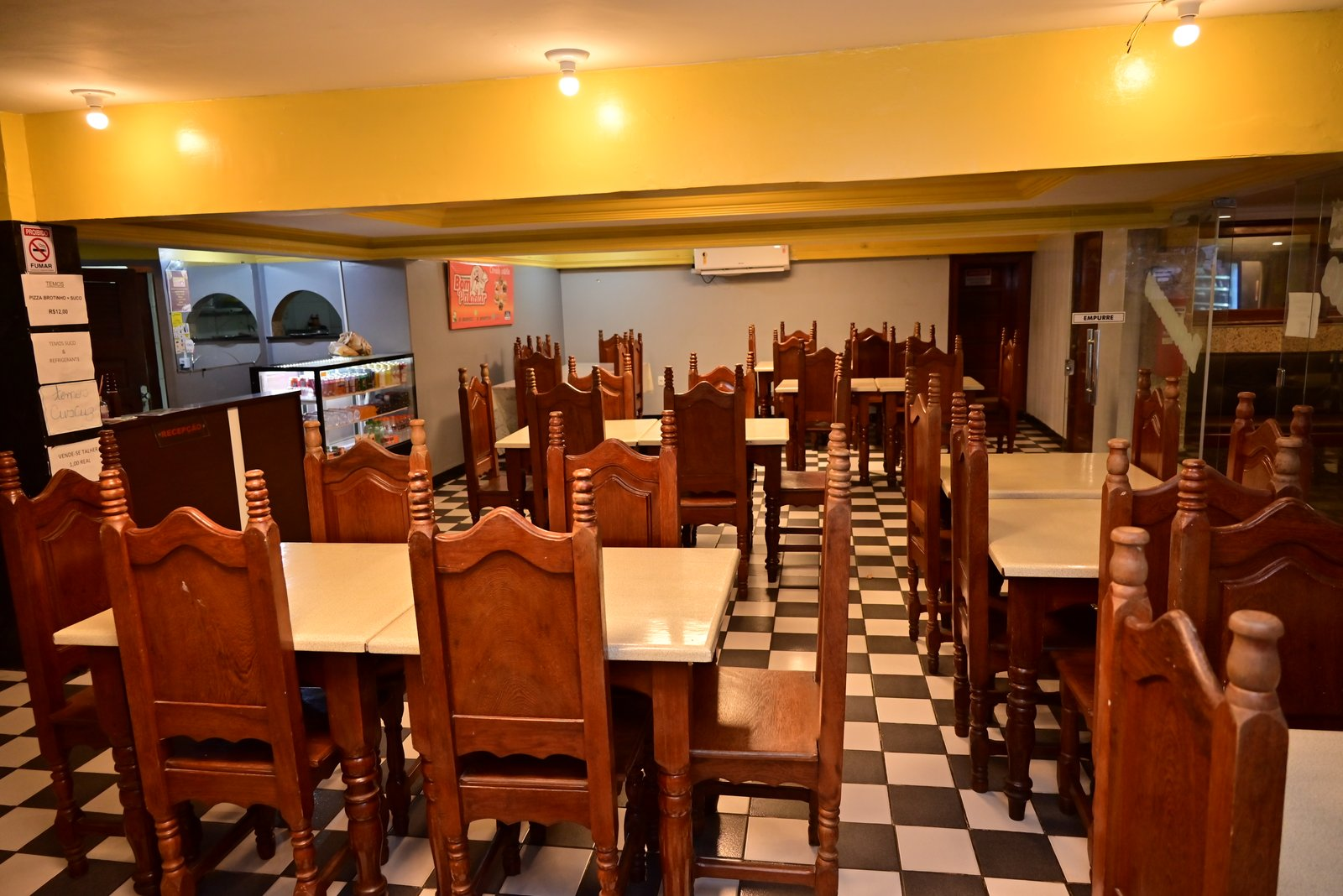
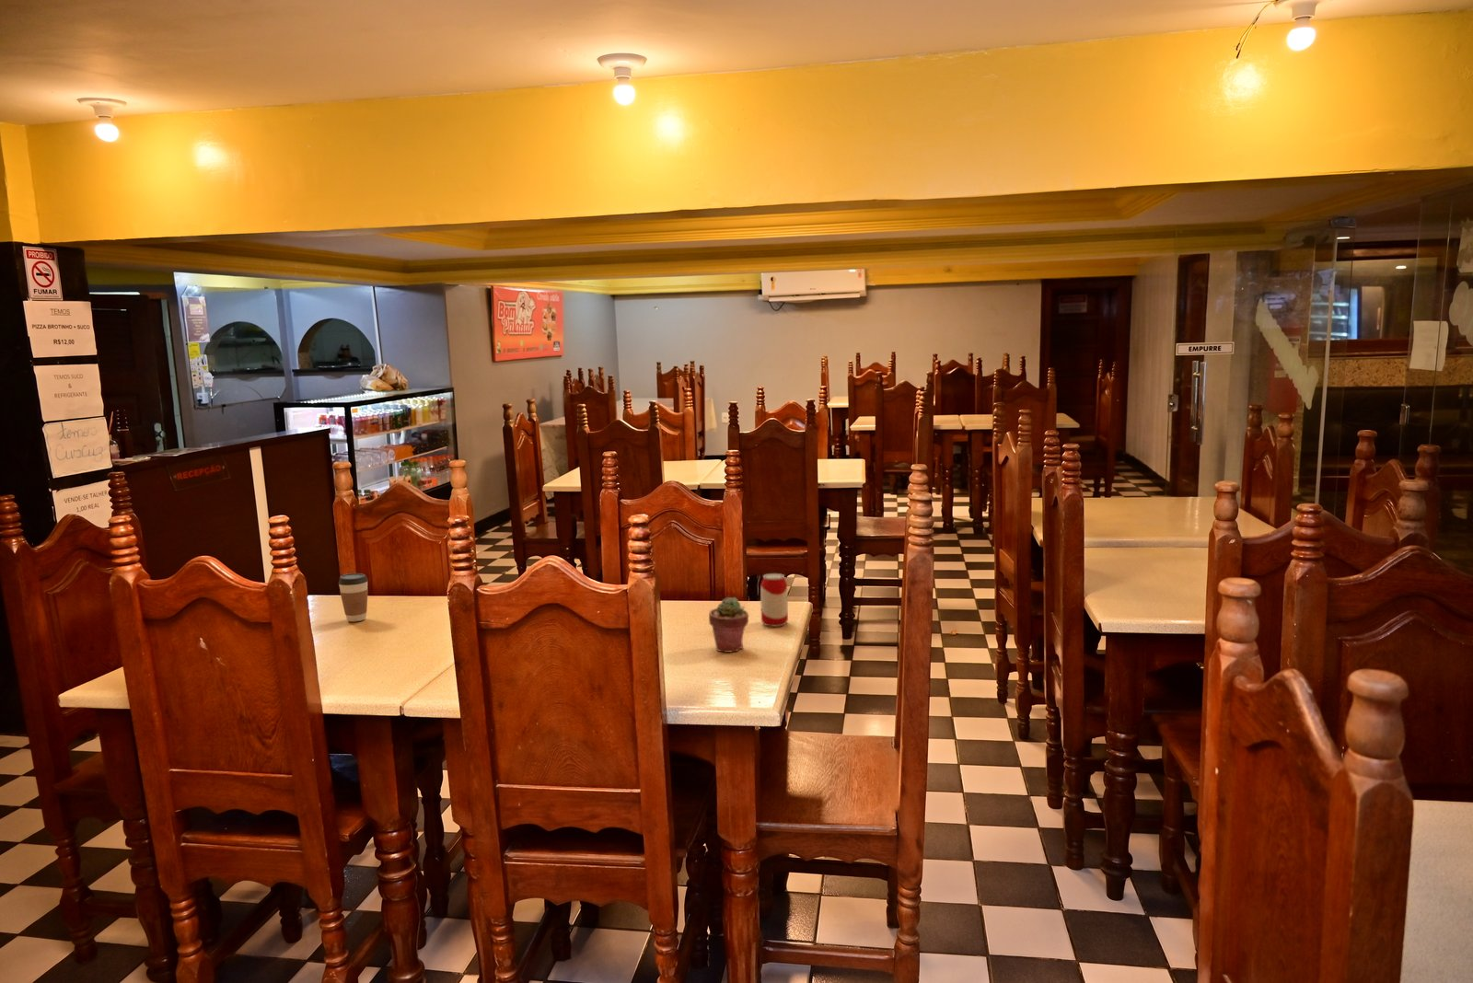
+ potted succulent [707,597,749,654]
+ coffee cup [338,573,370,622]
+ beverage can [759,573,789,628]
